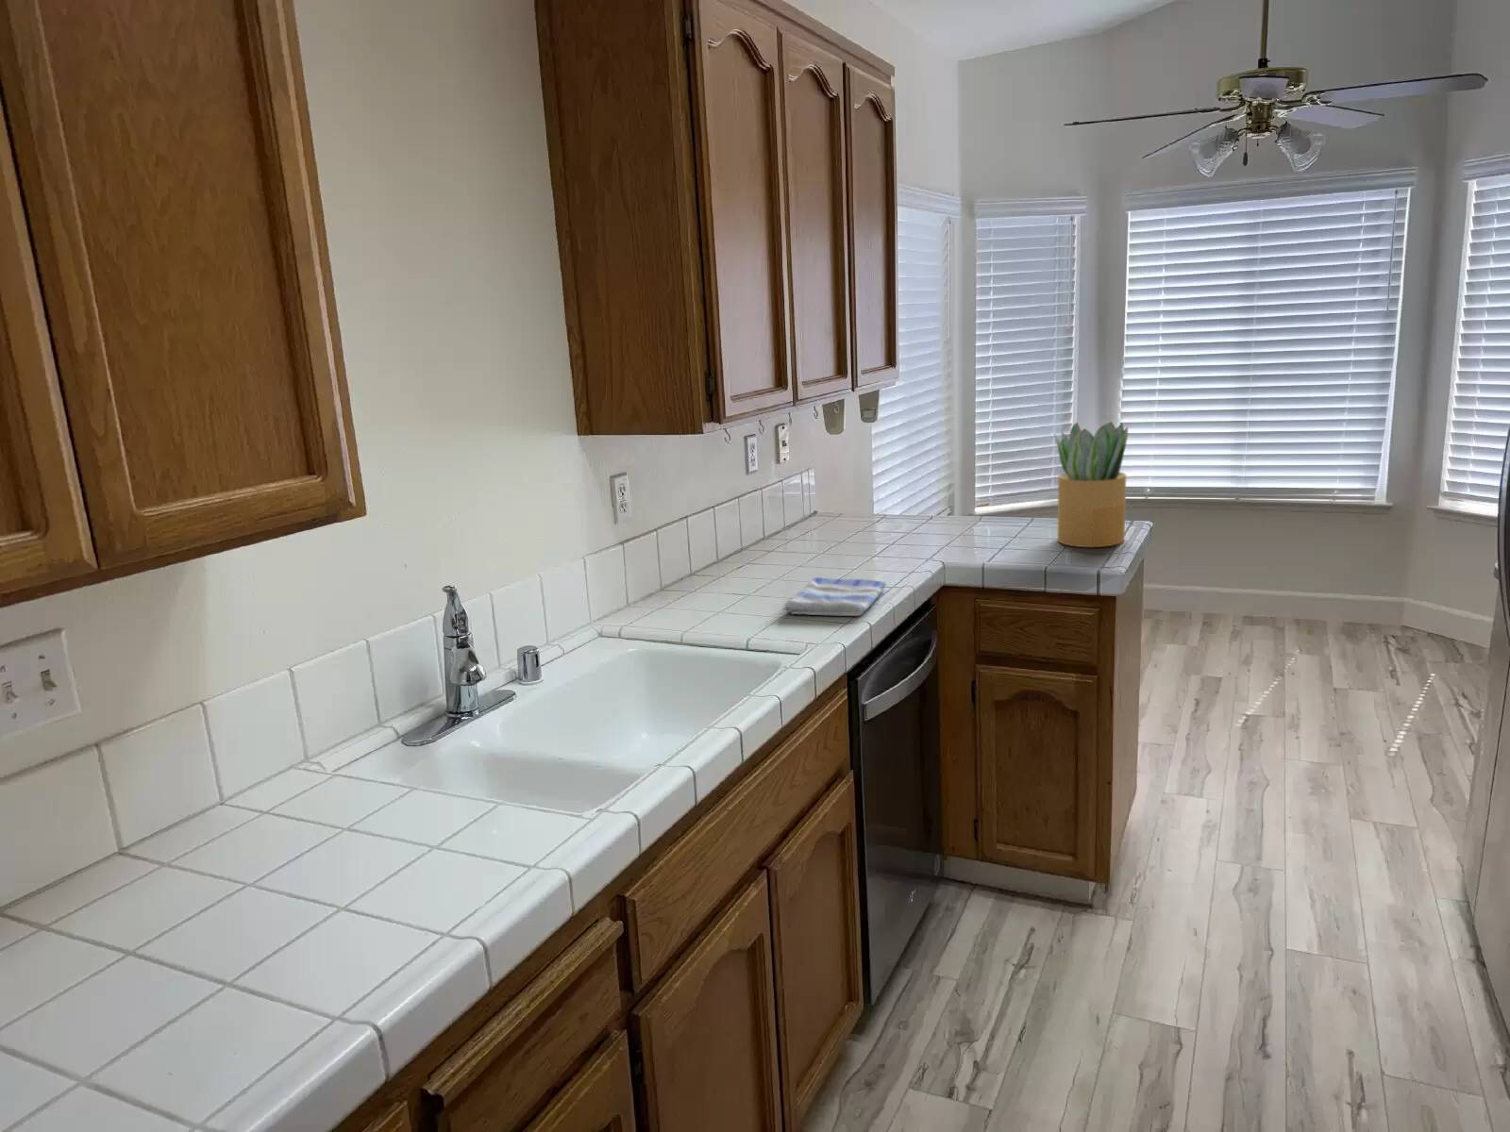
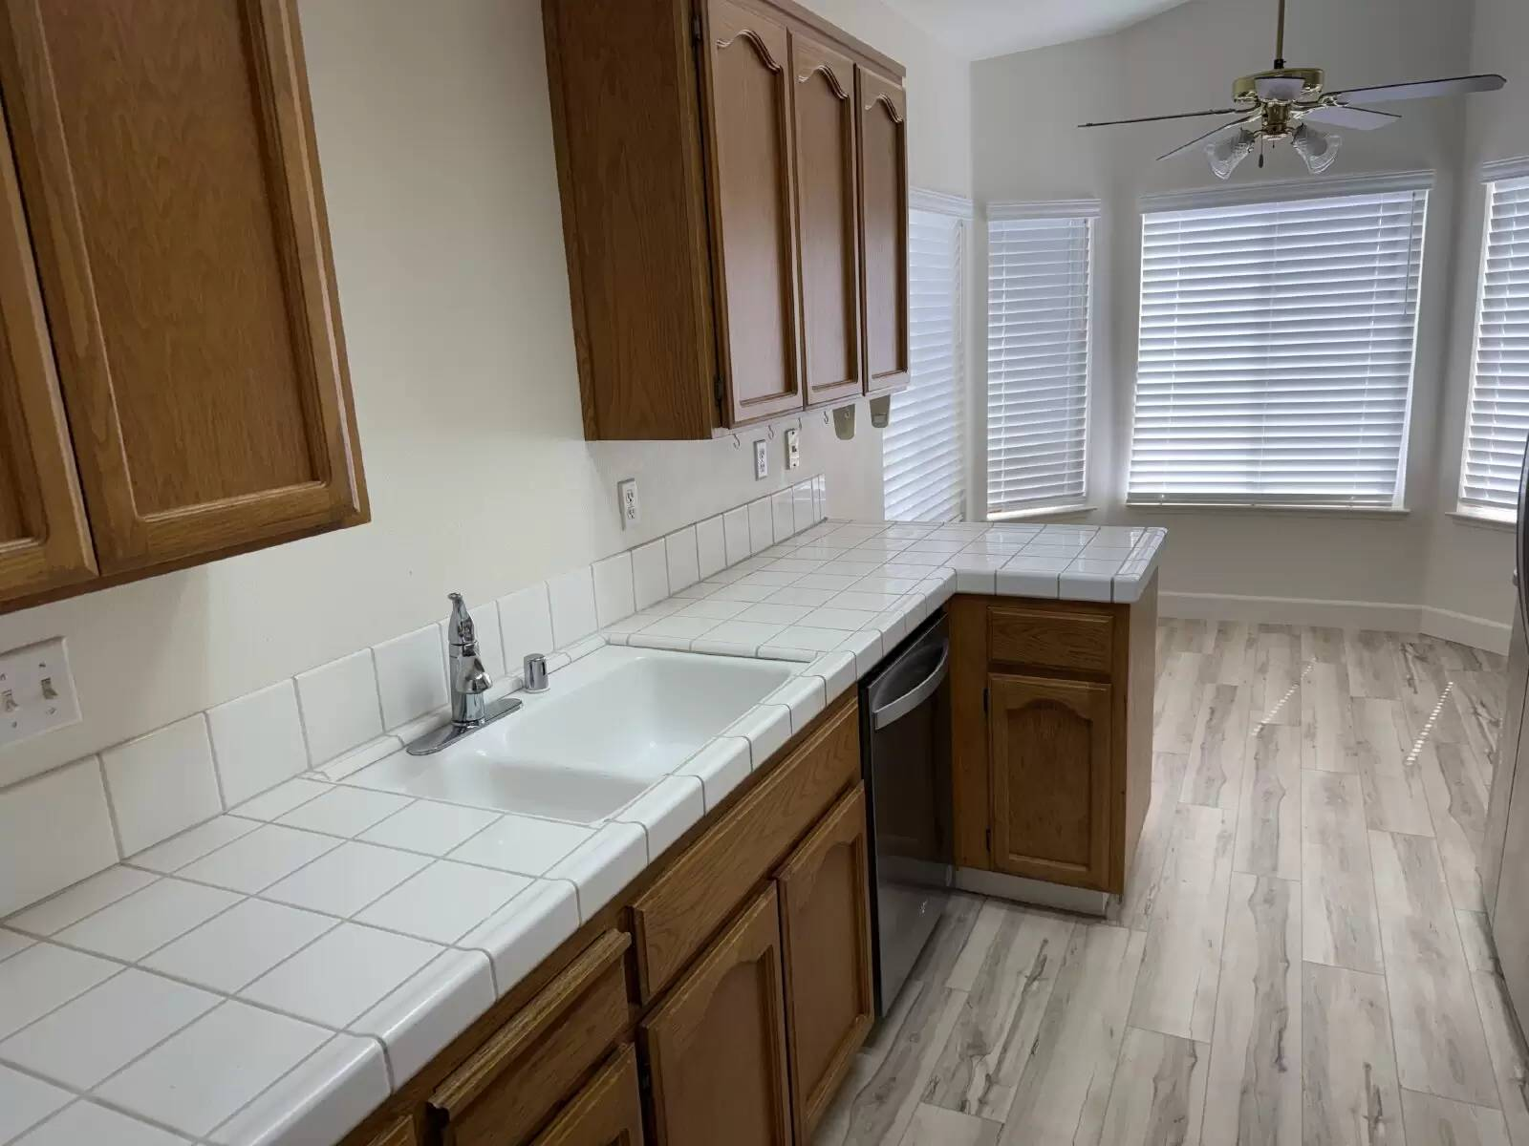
- potted plant [1053,421,1128,548]
- dish towel [781,577,886,617]
